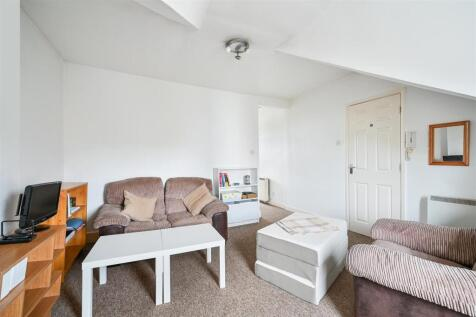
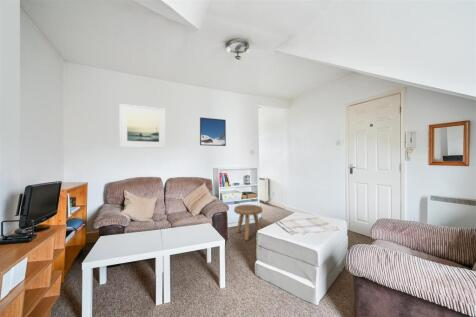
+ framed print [119,103,166,149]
+ stool [233,204,263,241]
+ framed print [199,116,227,147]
